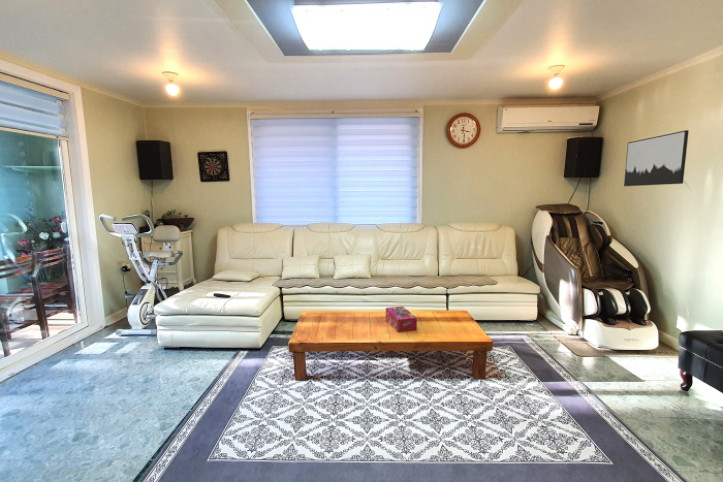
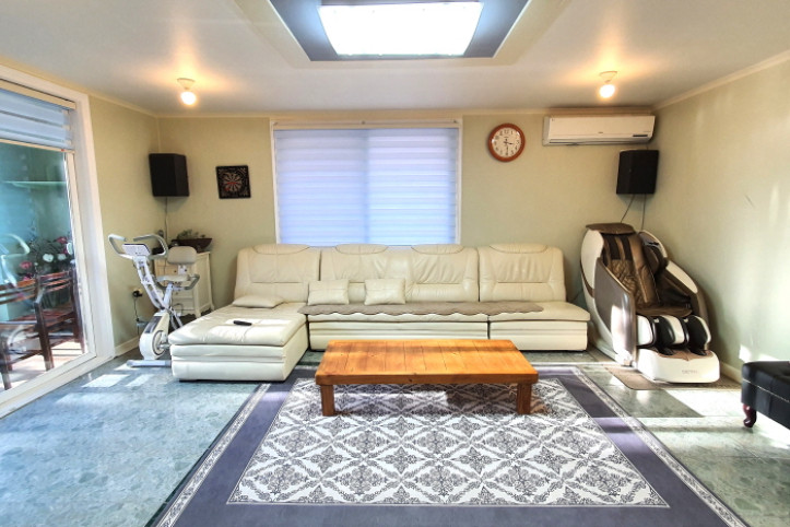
- wall art [623,129,690,187]
- tissue box [385,306,418,333]
